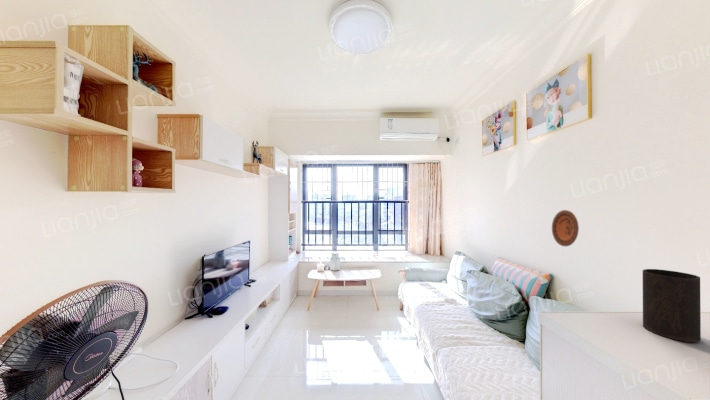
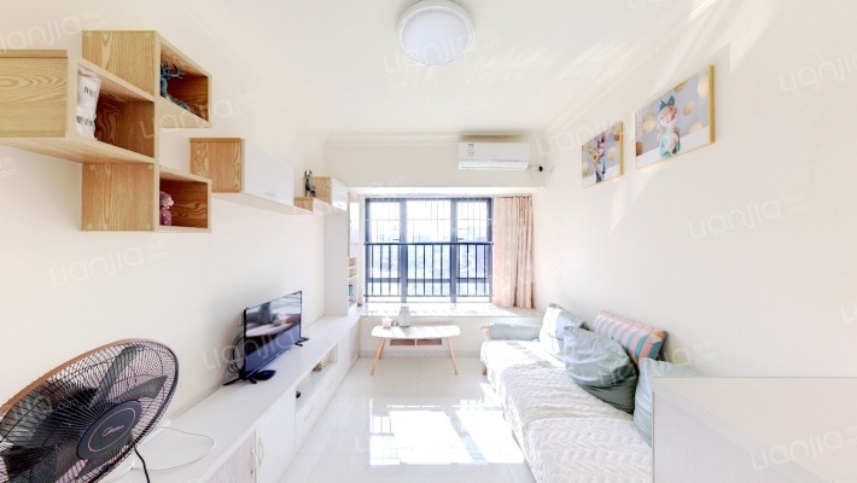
- decorative plate [551,209,580,247]
- cup [642,268,702,343]
